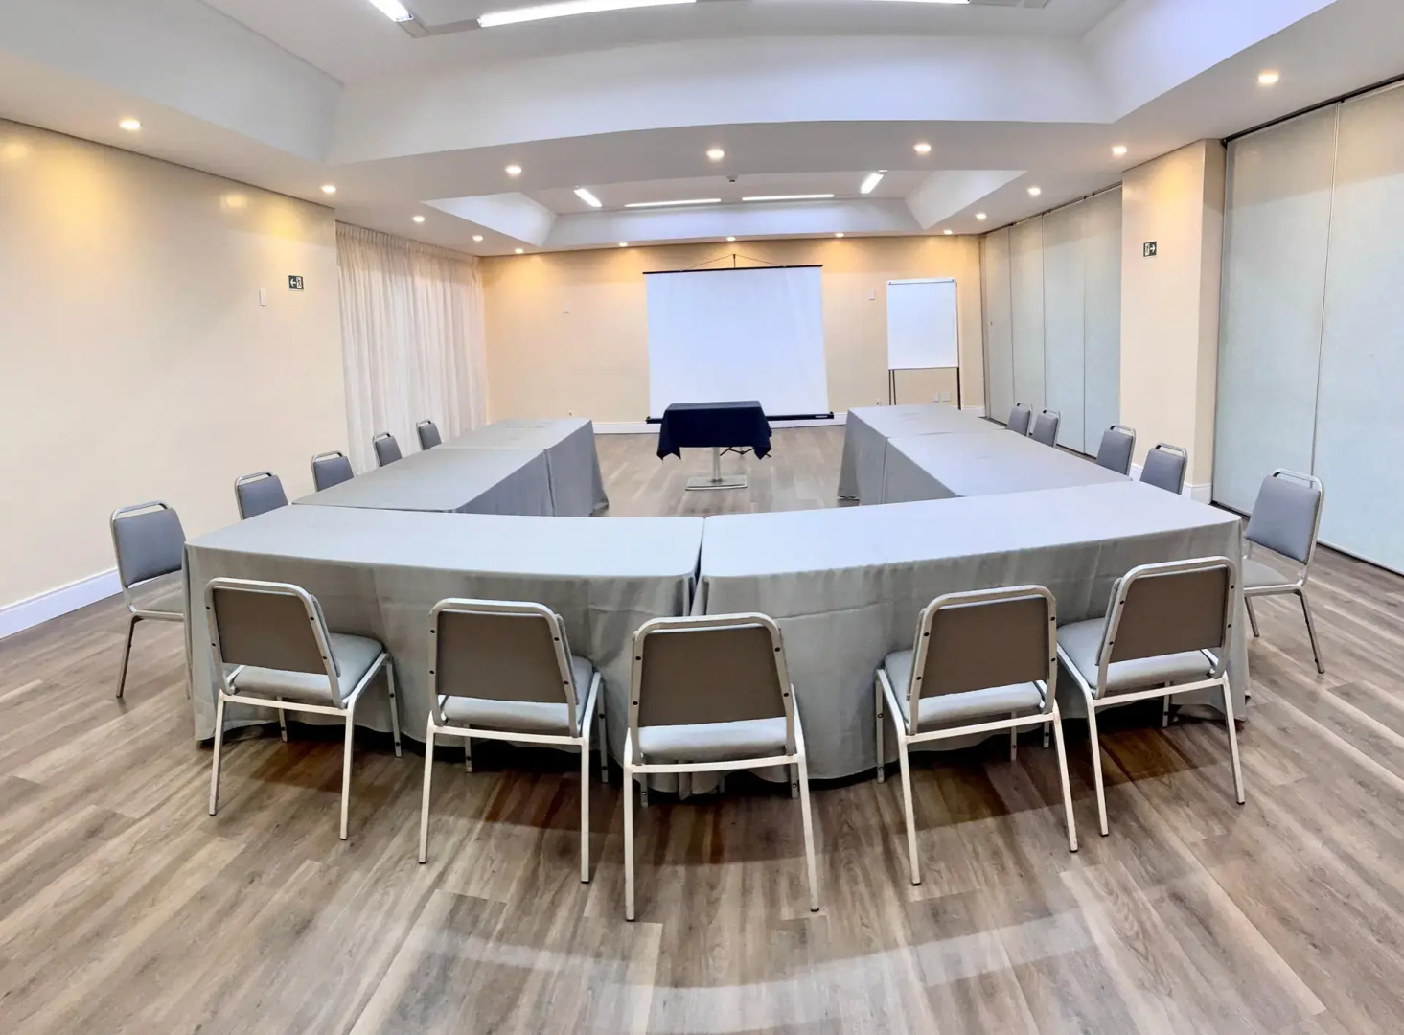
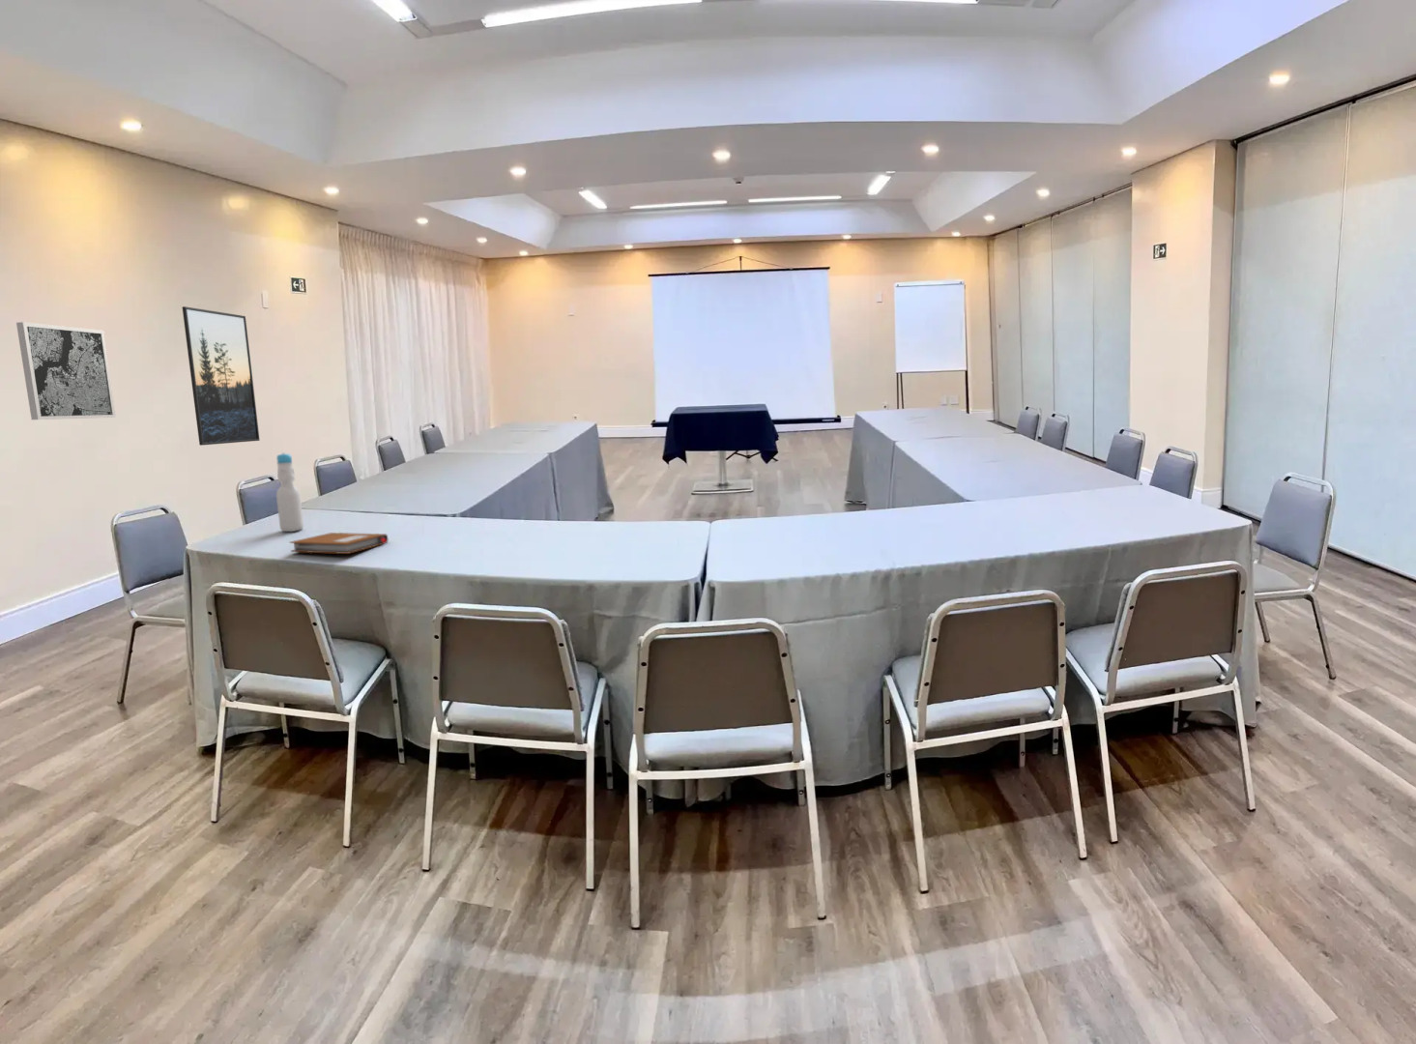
+ bottle [276,452,305,533]
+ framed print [181,306,261,446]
+ notebook [289,532,388,555]
+ wall art [15,321,117,421]
